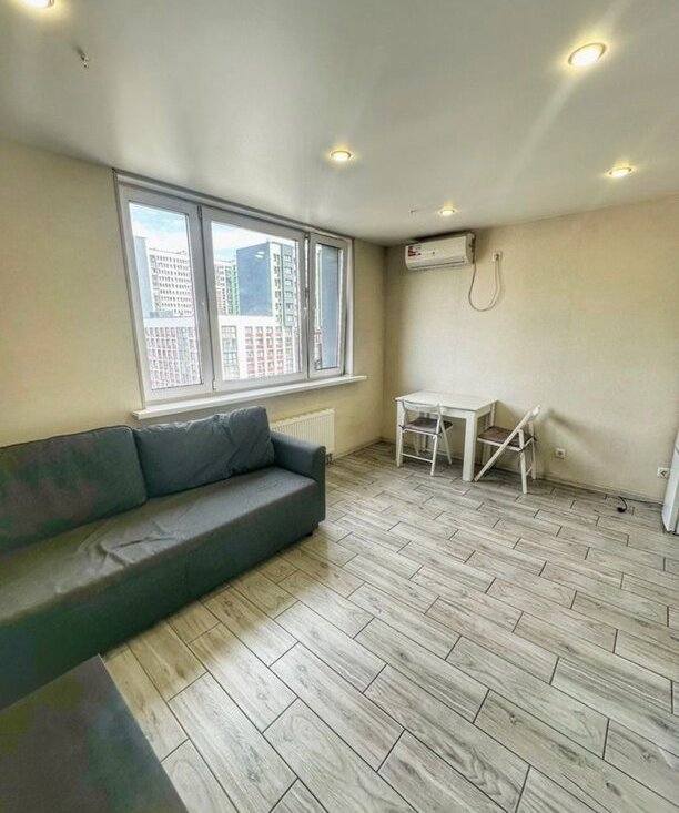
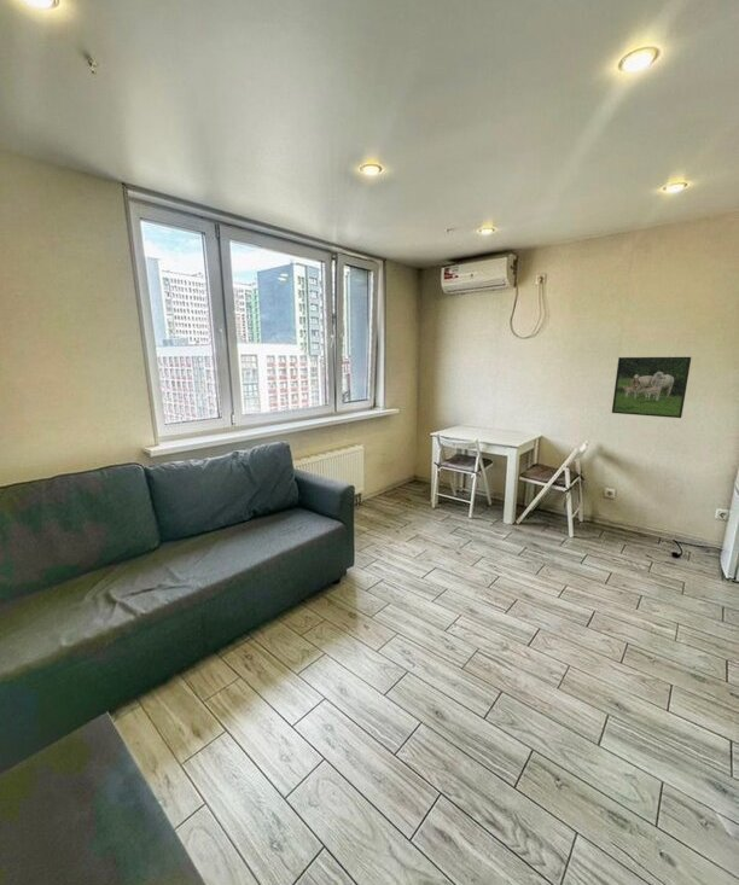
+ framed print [611,356,692,419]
